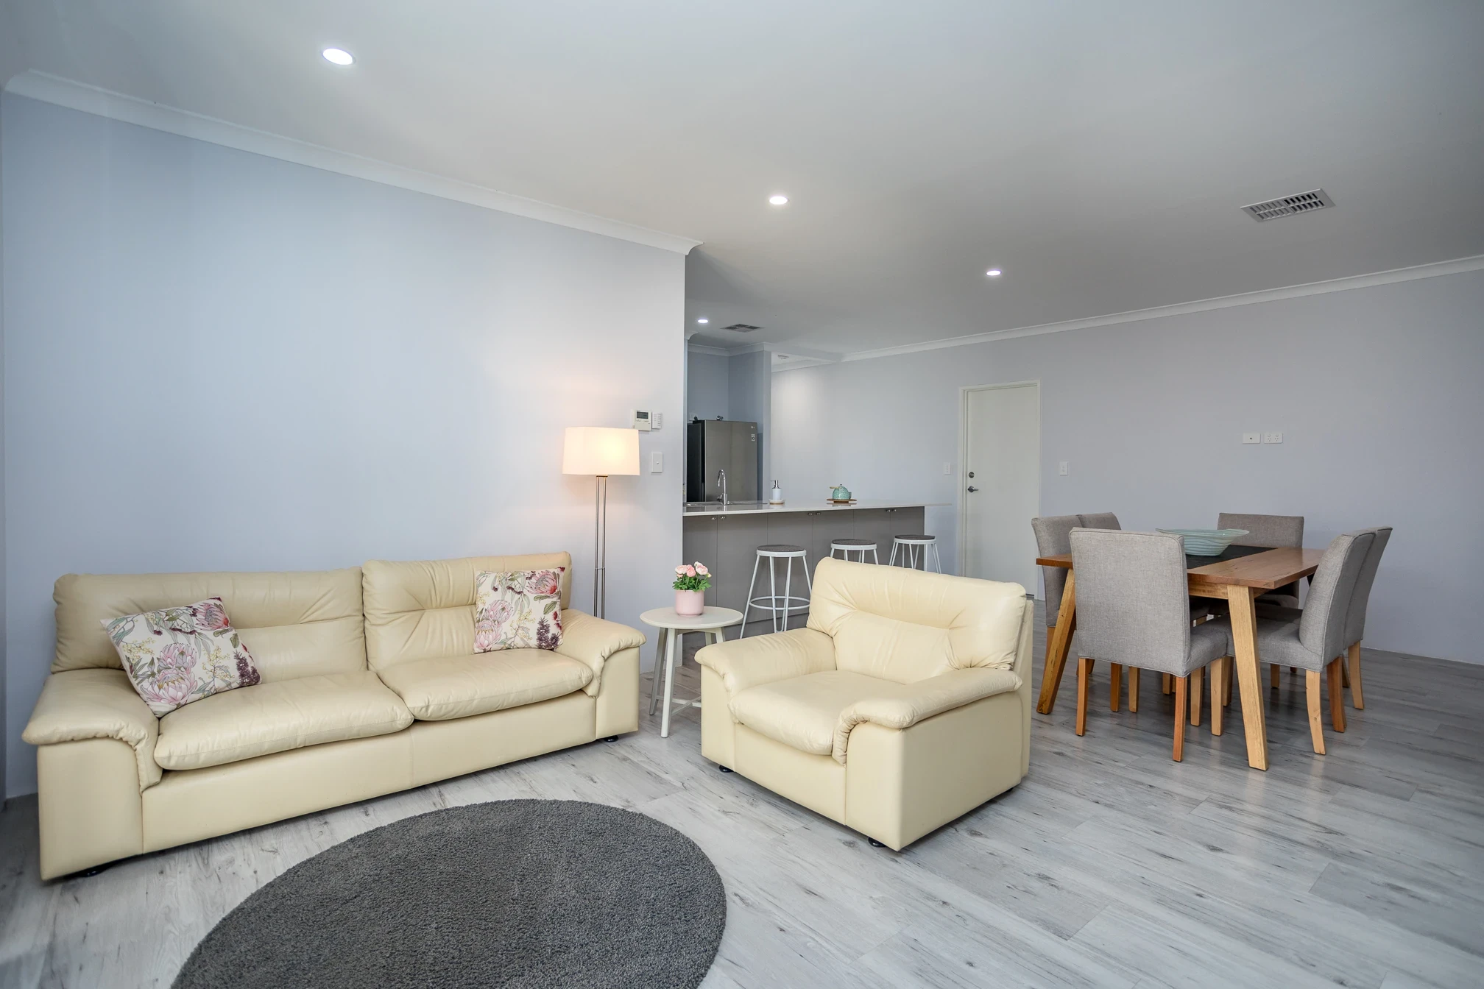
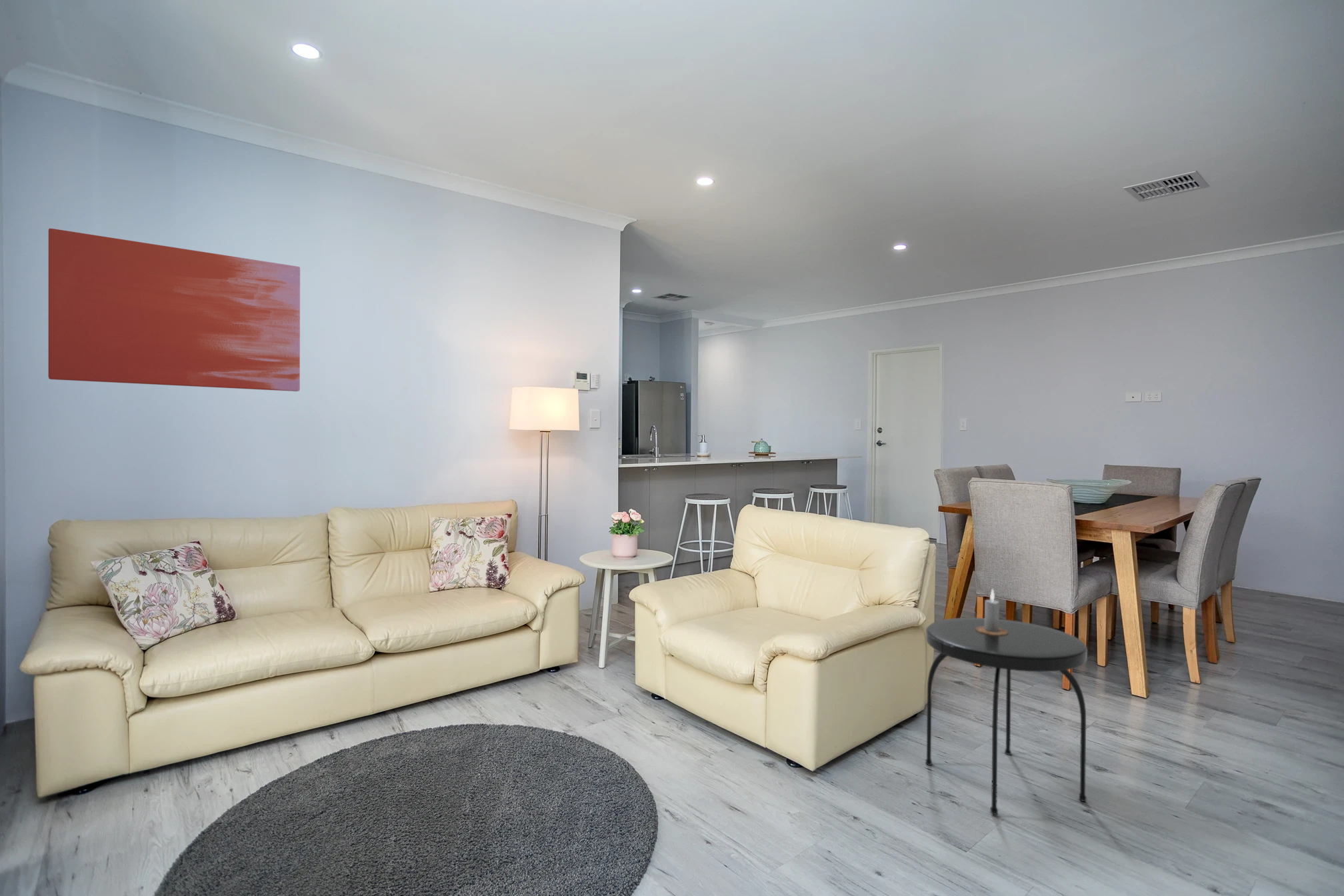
+ wall art [48,228,301,392]
+ candle [975,588,1009,635]
+ side table [925,617,1088,815]
